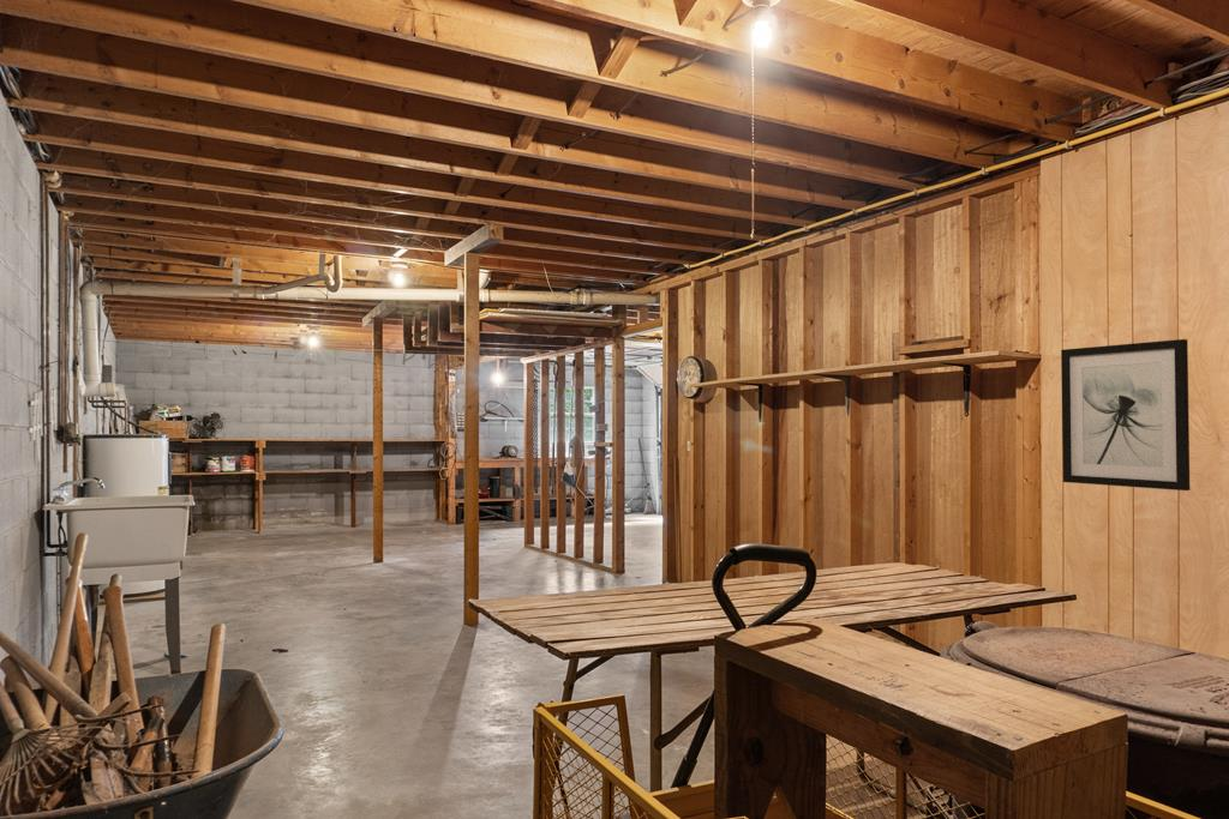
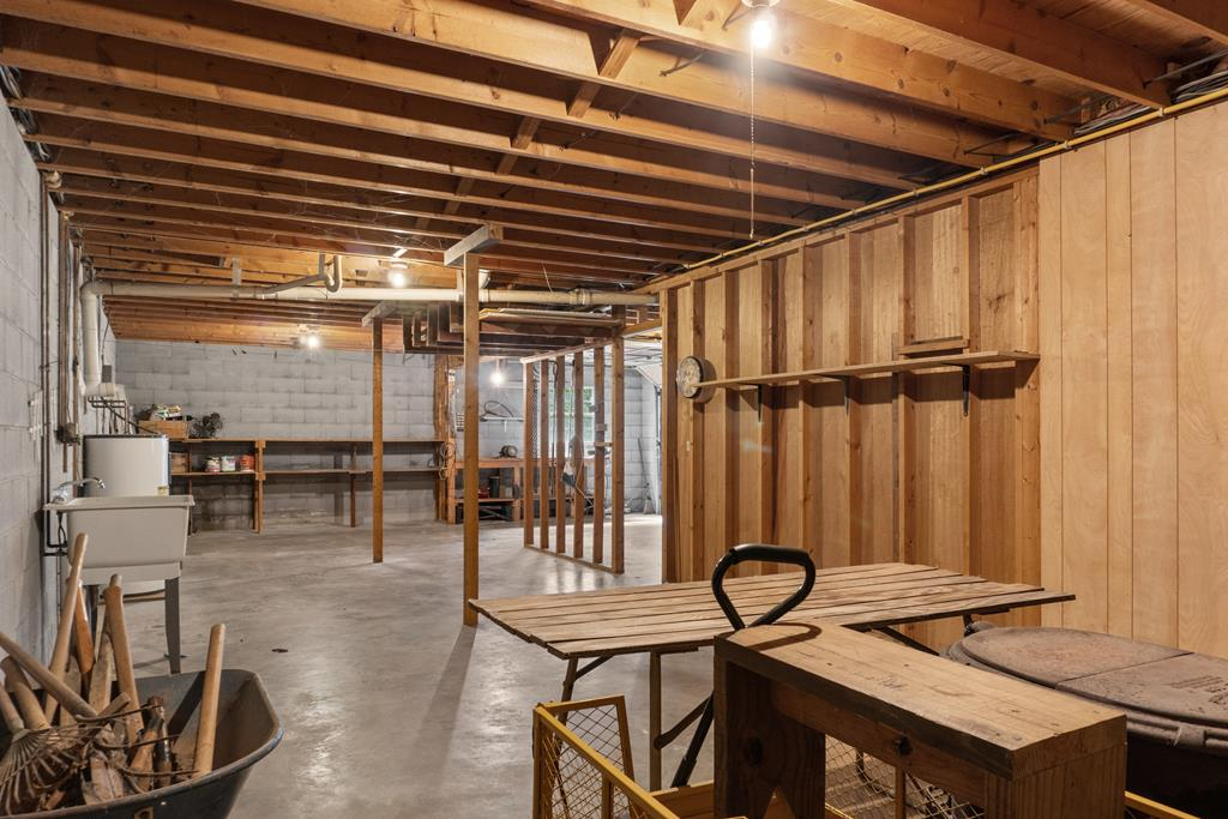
- wall art [1060,338,1191,492]
